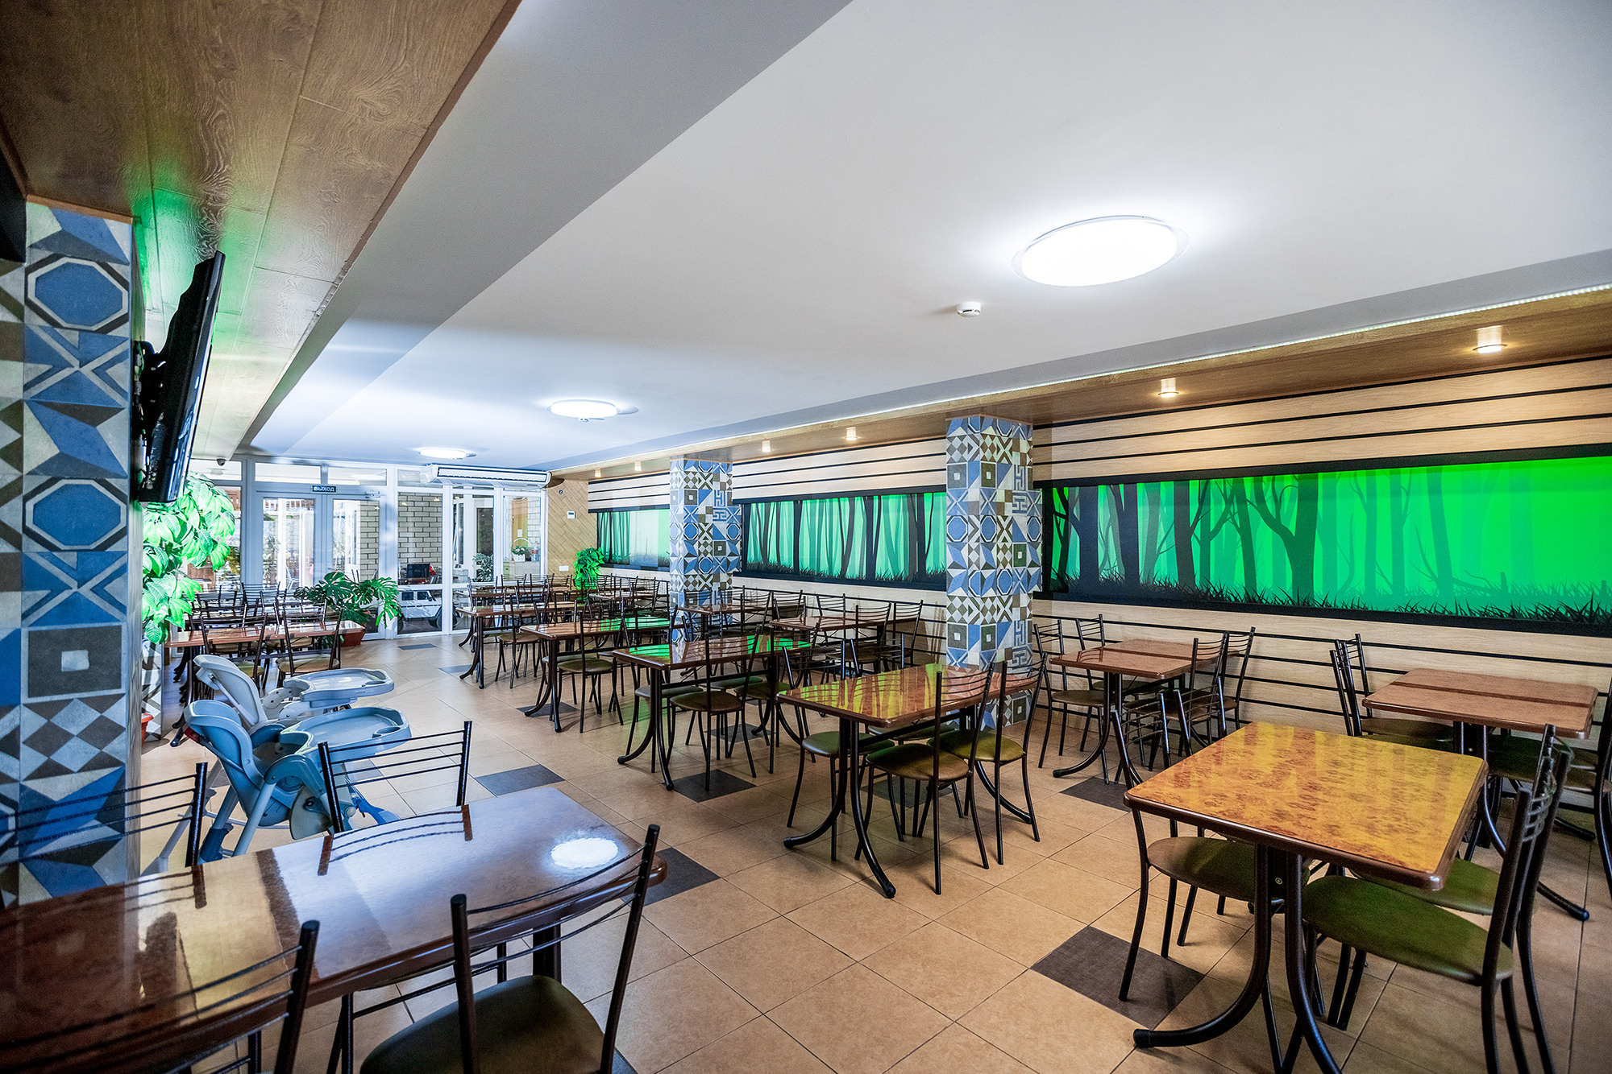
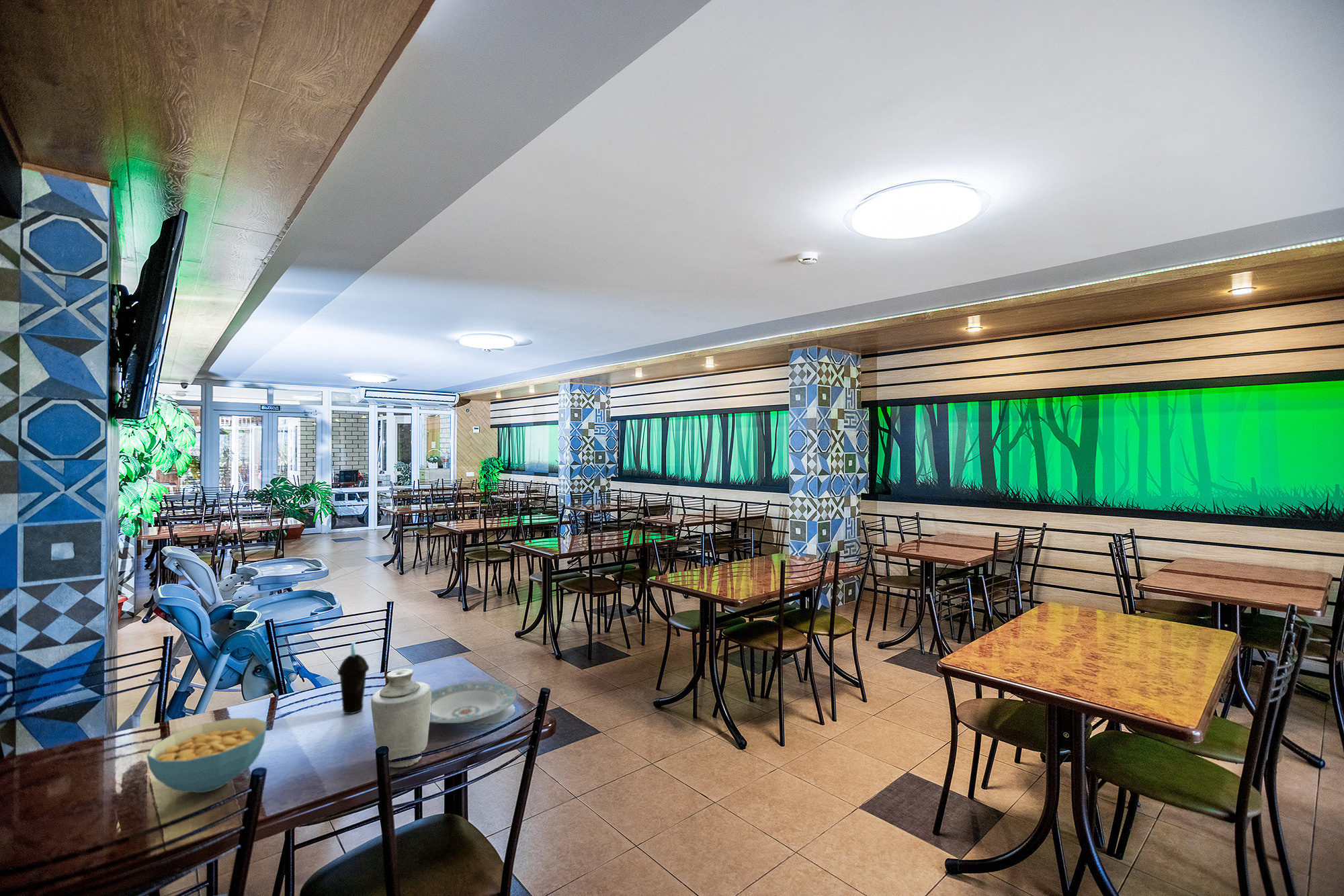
+ cup [337,642,370,715]
+ cereal bowl [146,717,267,793]
+ plate [429,680,519,724]
+ vase [370,668,431,768]
